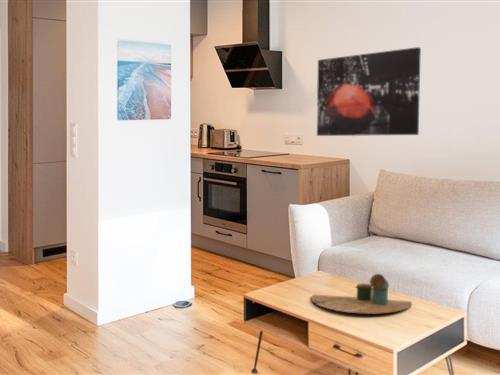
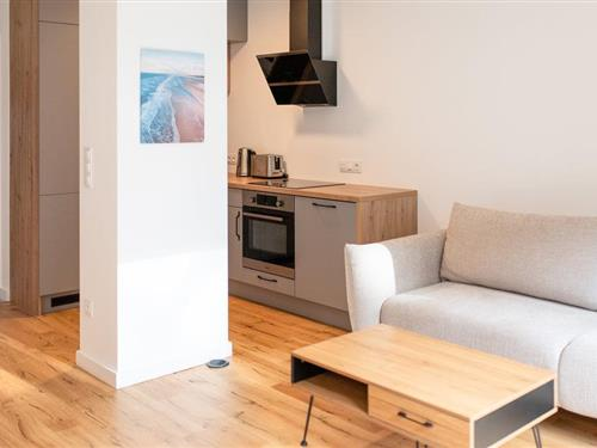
- decorative tray [310,273,413,315]
- wall art [316,46,422,137]
